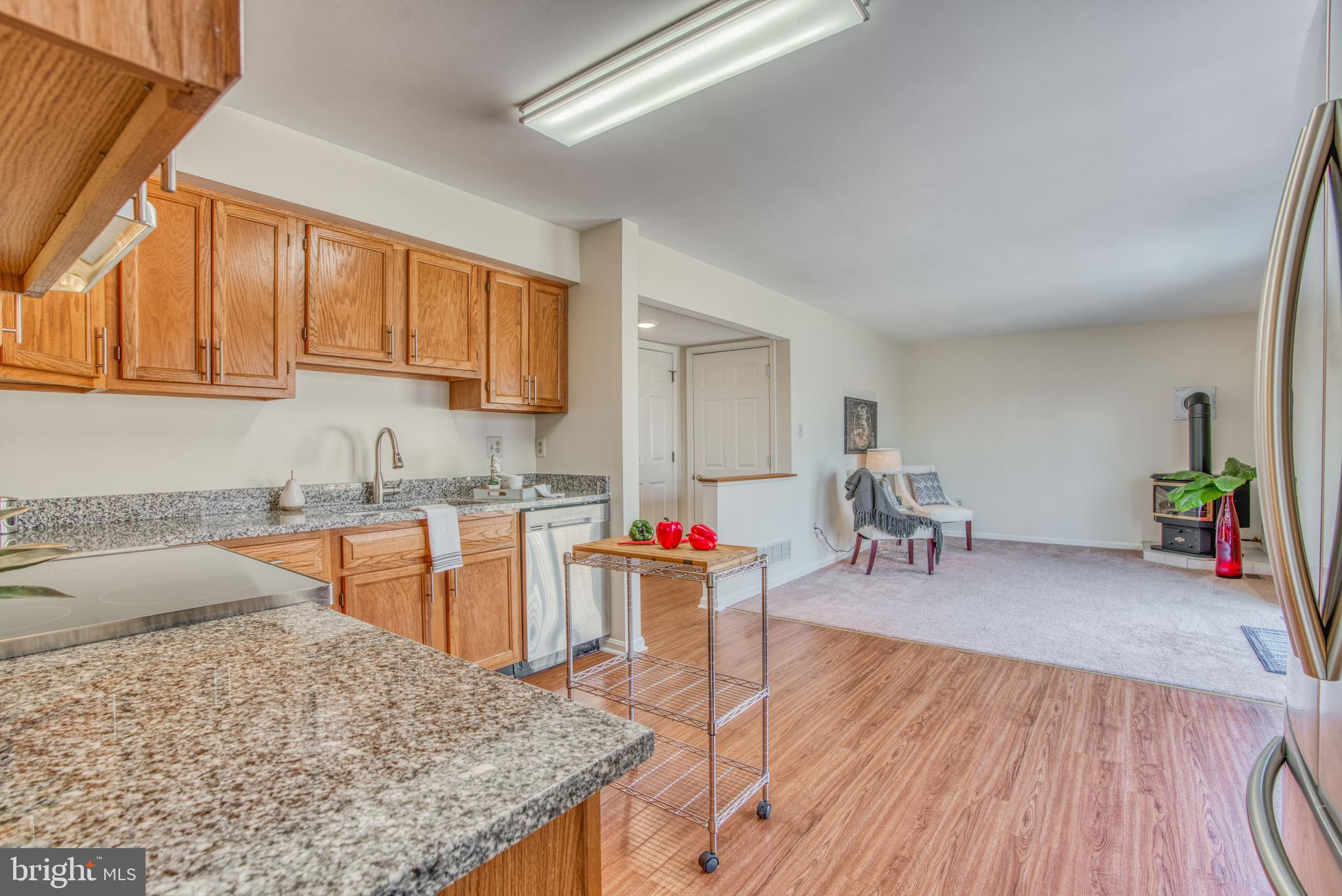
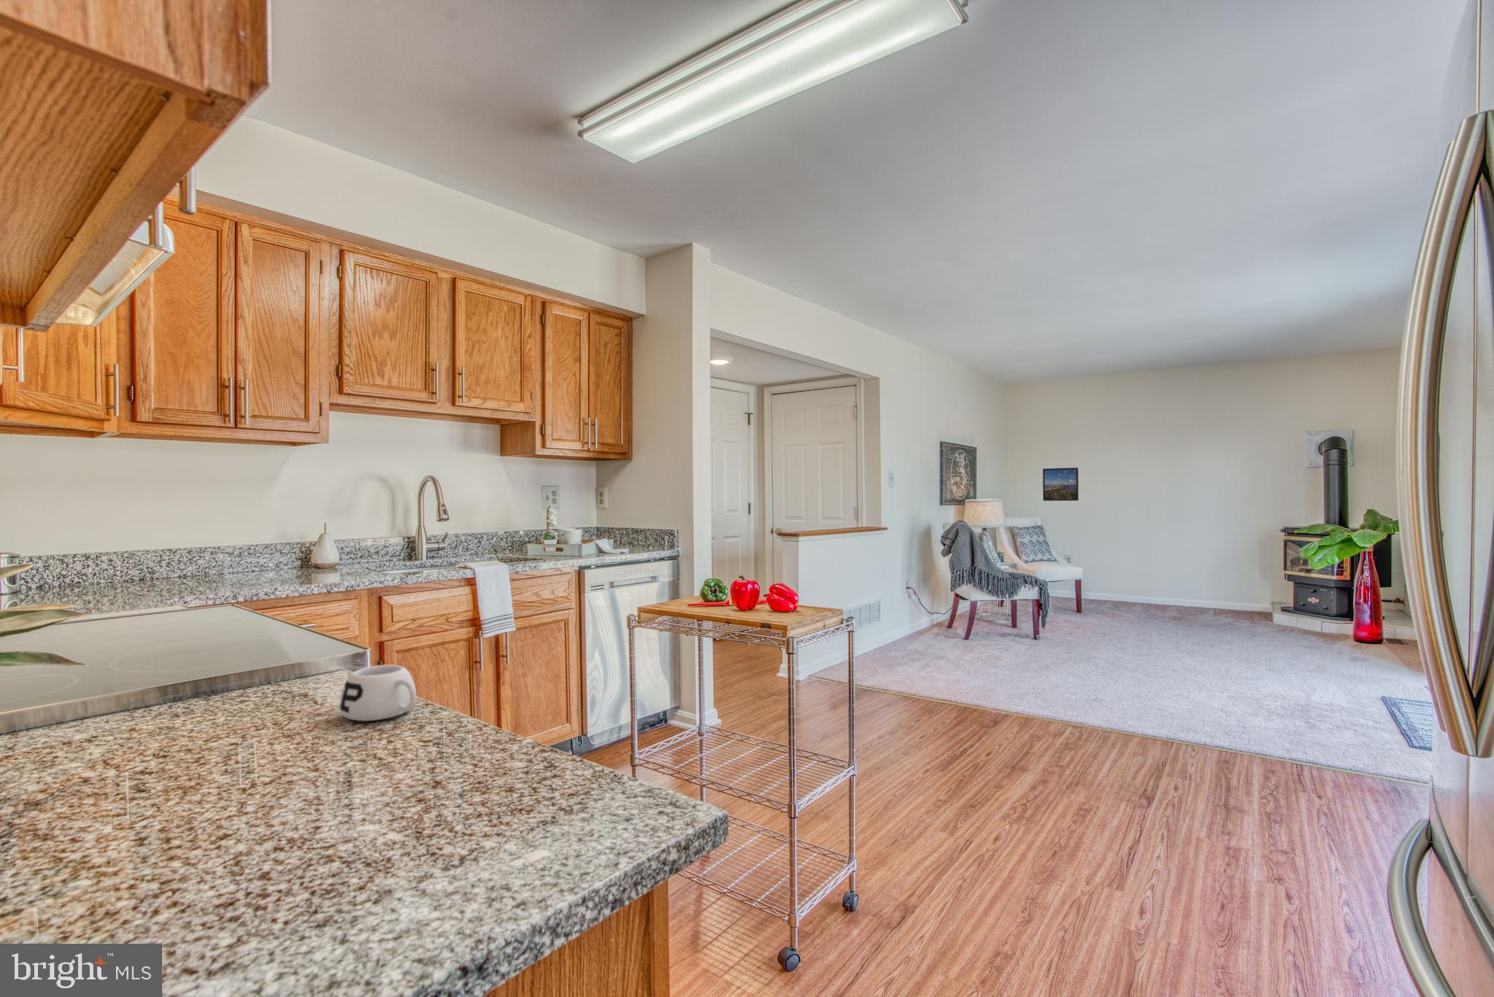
+ mug [338,663,416,722]
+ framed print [1042,466,1080,502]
